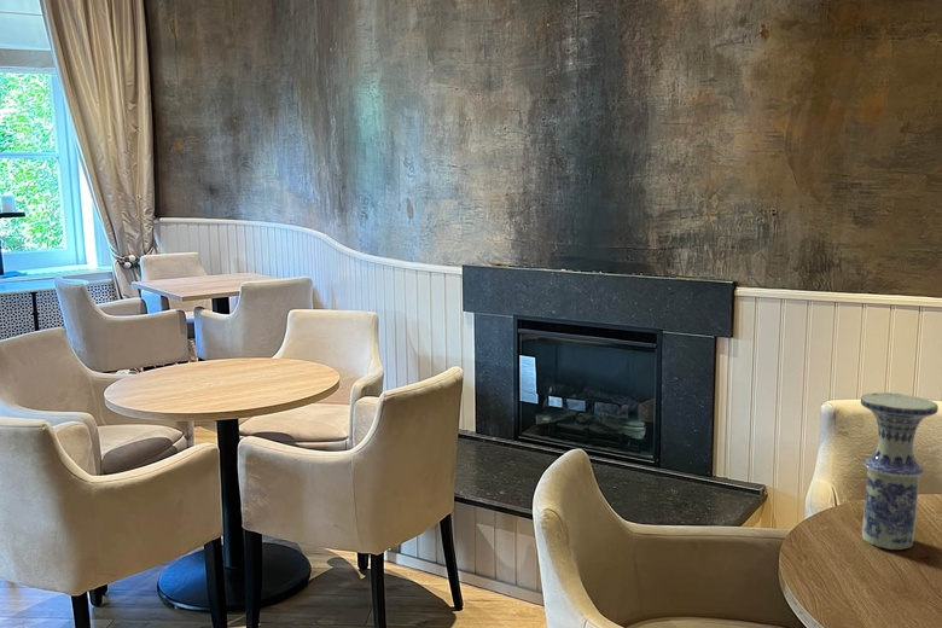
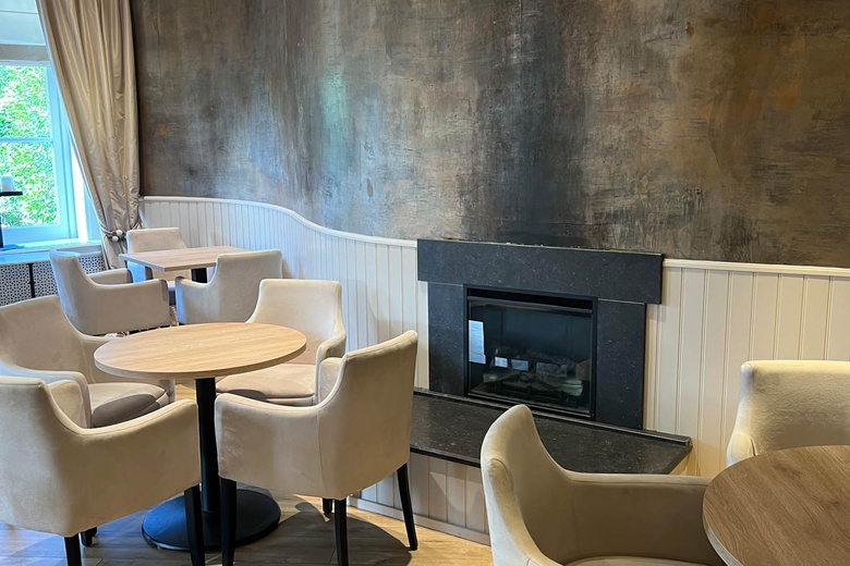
- vase [860,391,940,551]
